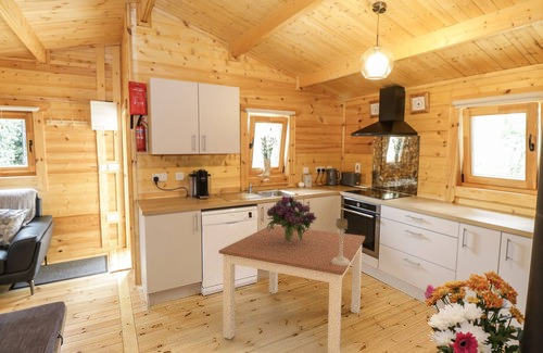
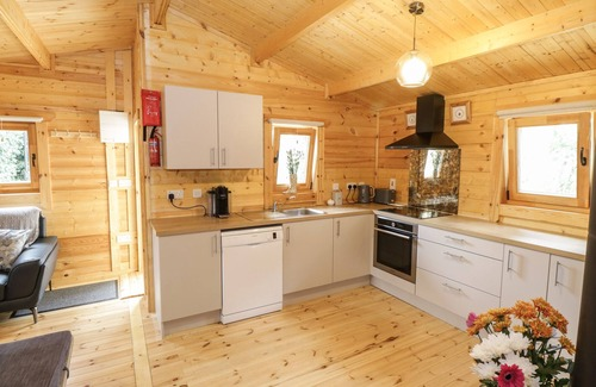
- candle holder [331,217,350,265]
- dining table [217,224,366,353]
- bouquet [266,194,318,243]
